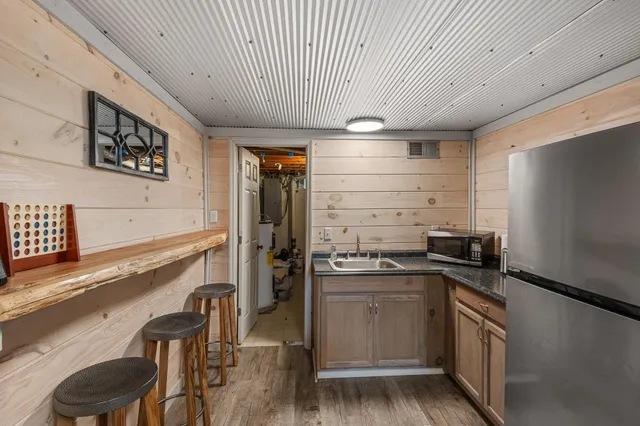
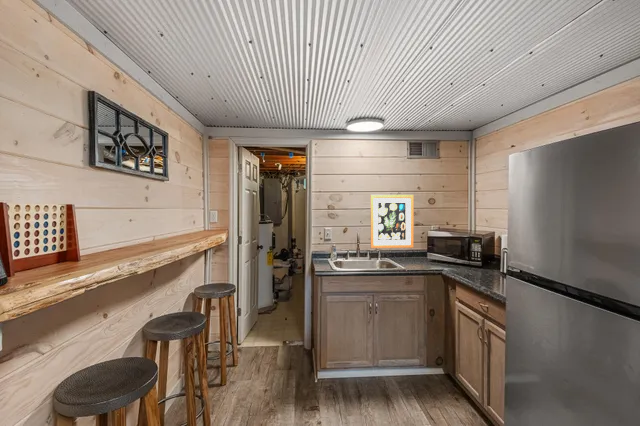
+ wall art [370,194,415,249]
